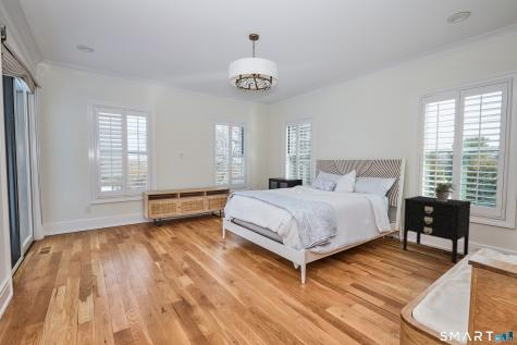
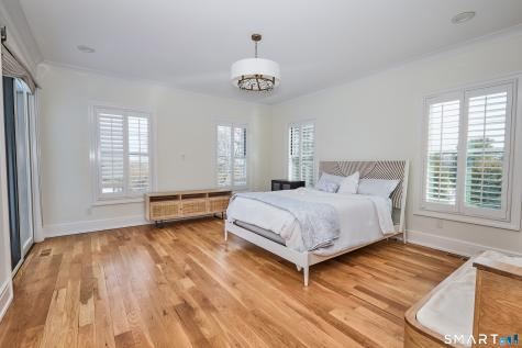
- potted plant [433,181,457,201]
- nightstand [402,195,472,264]
